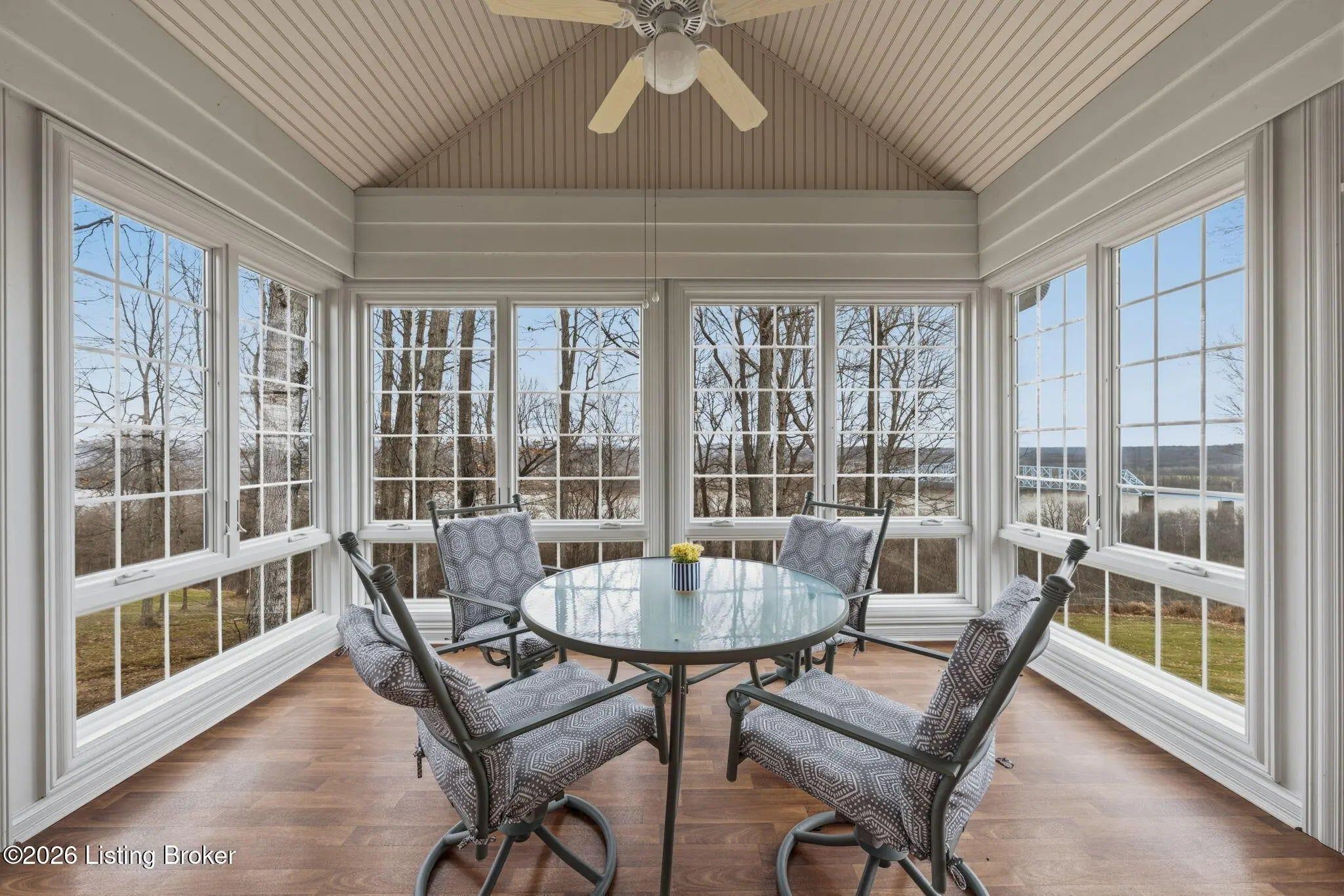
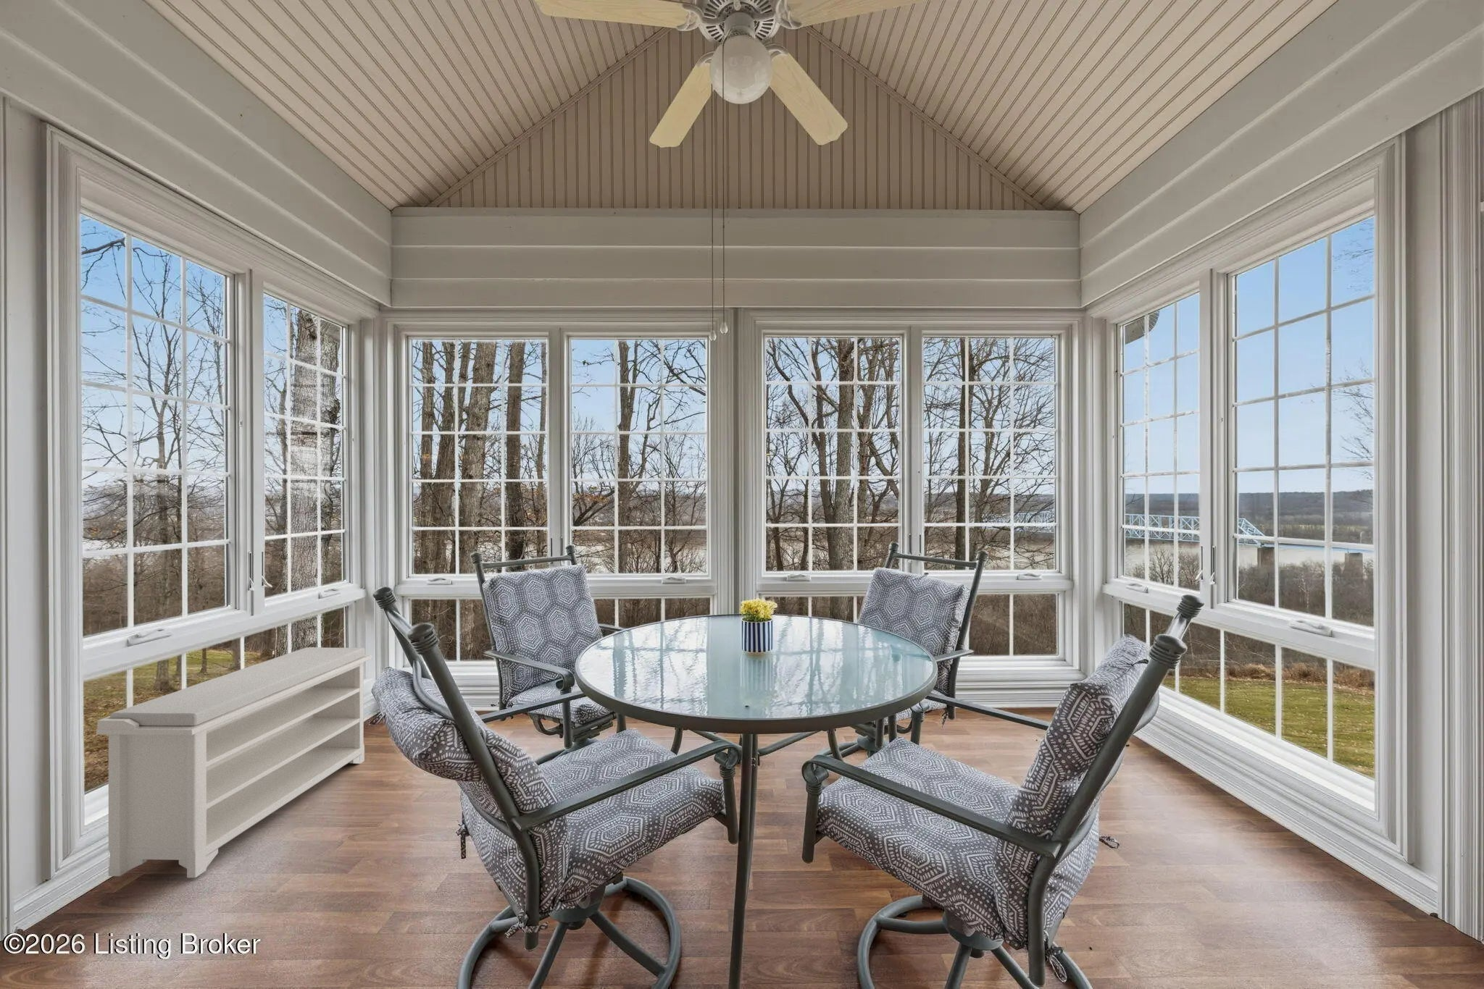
+ bench [96,647,372,879]
